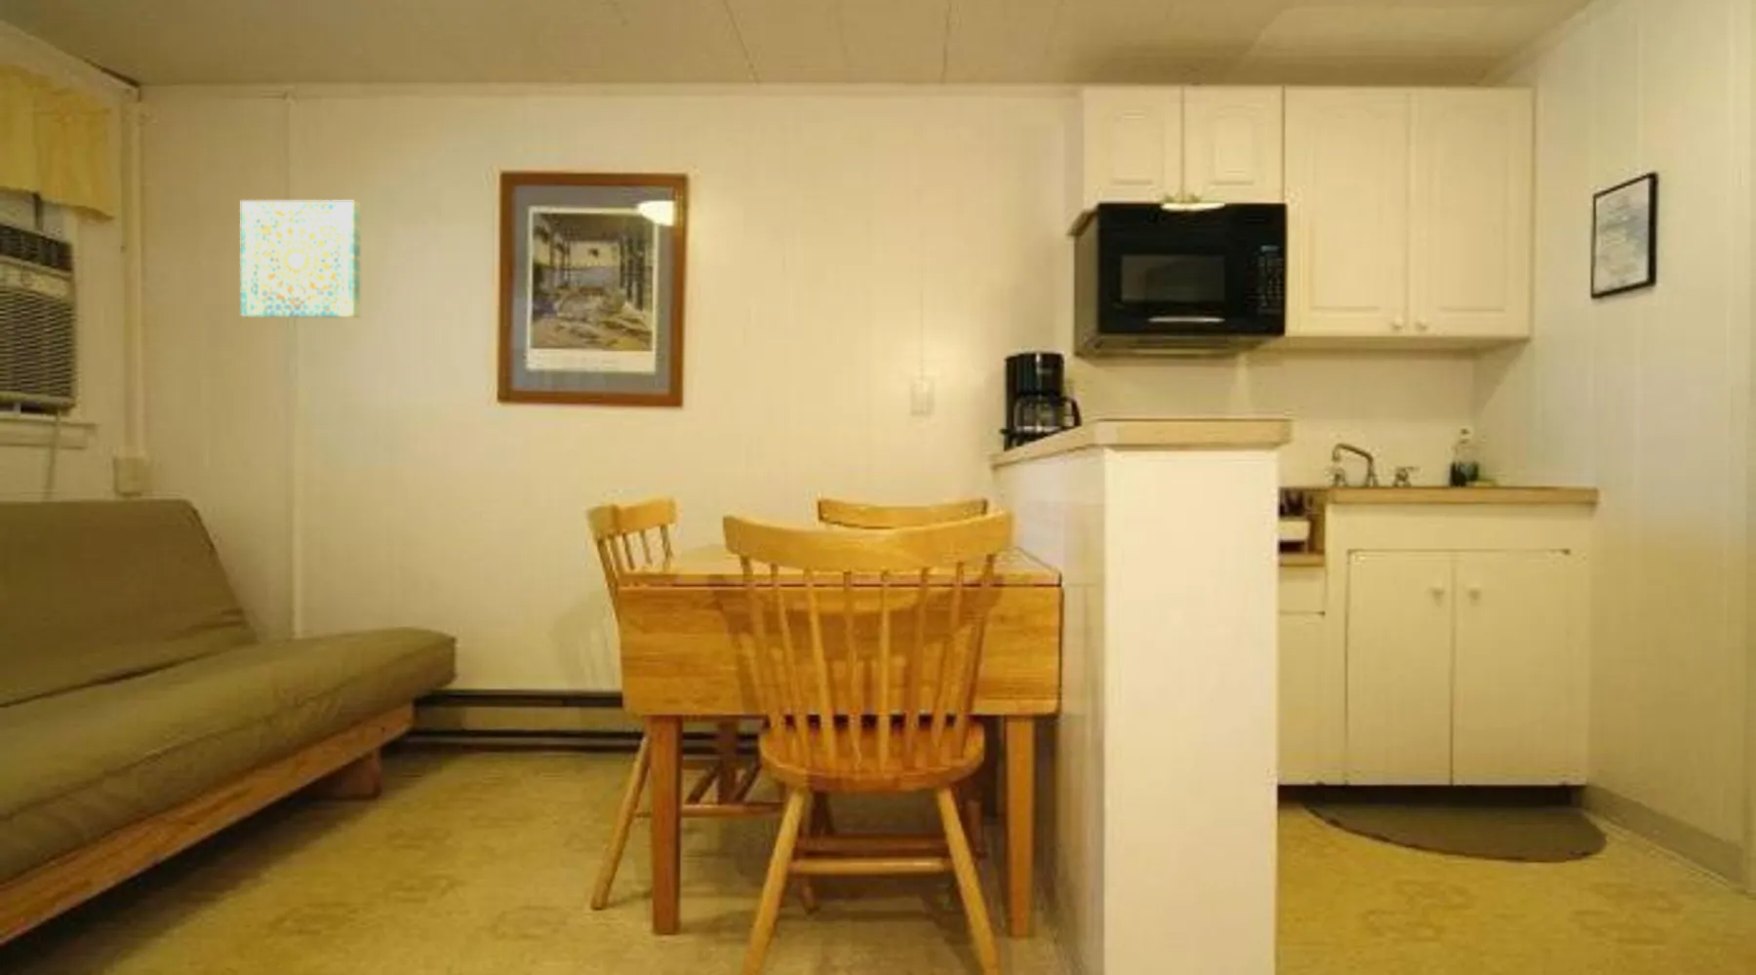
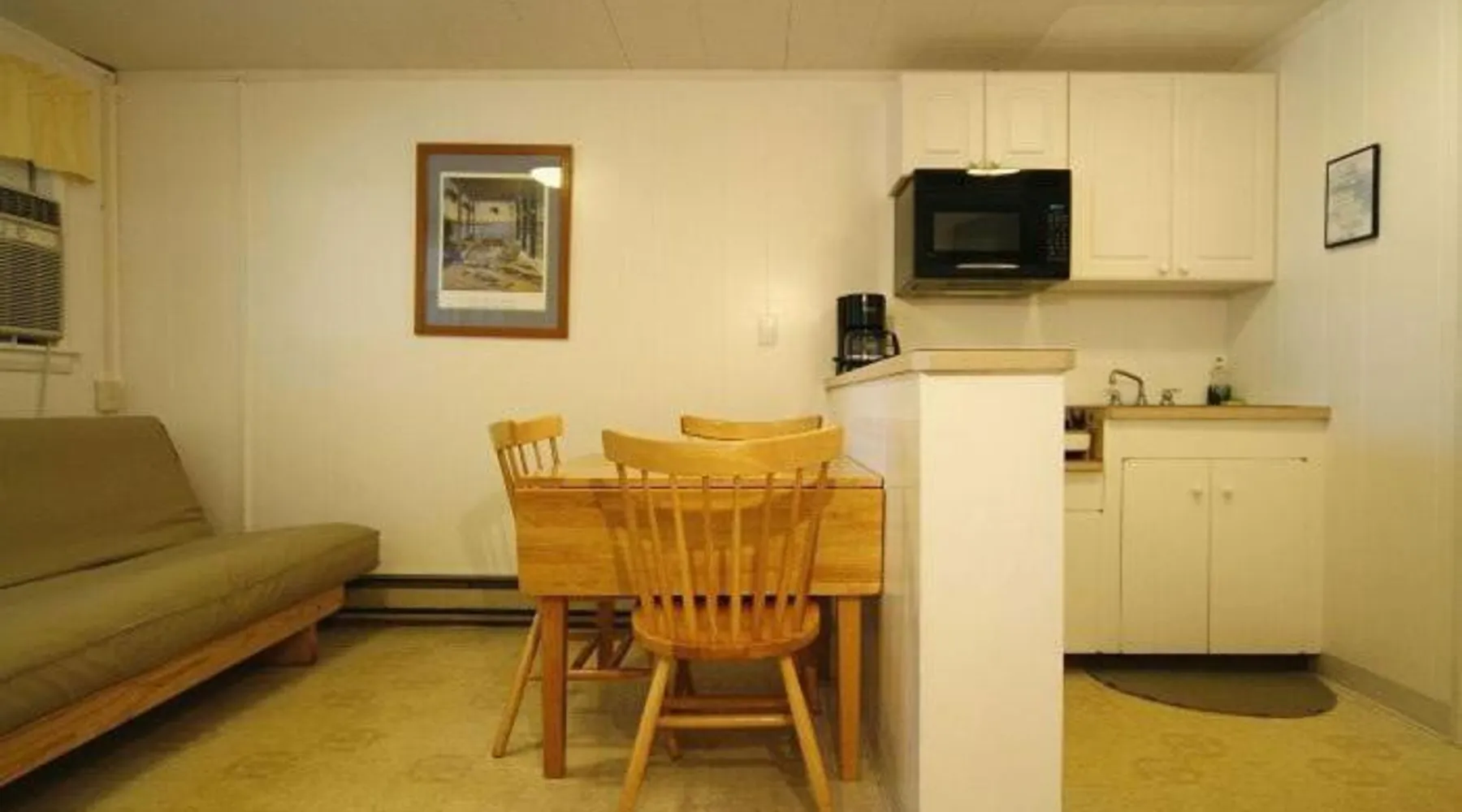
- wall art [240,199,362,319]
